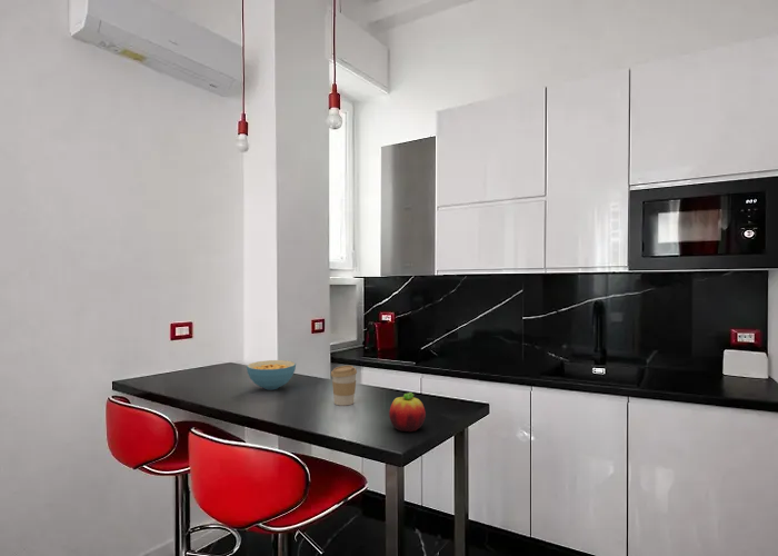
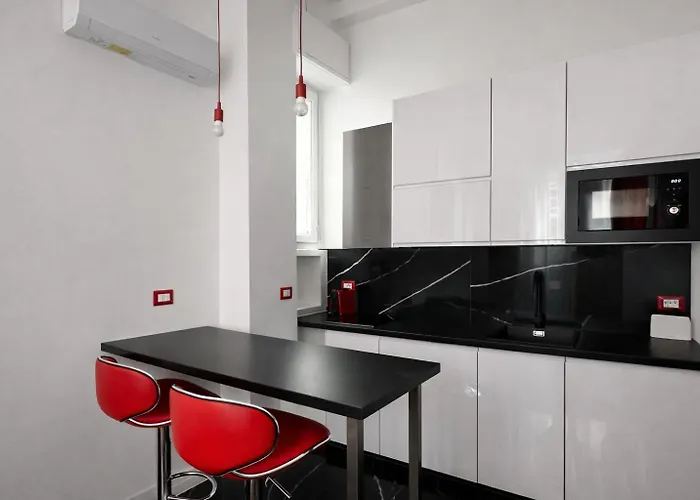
- fruit [388,391,427,433]
- cereal bowl [246,359,297,390]
- coffee cup [330,365,358,407]
